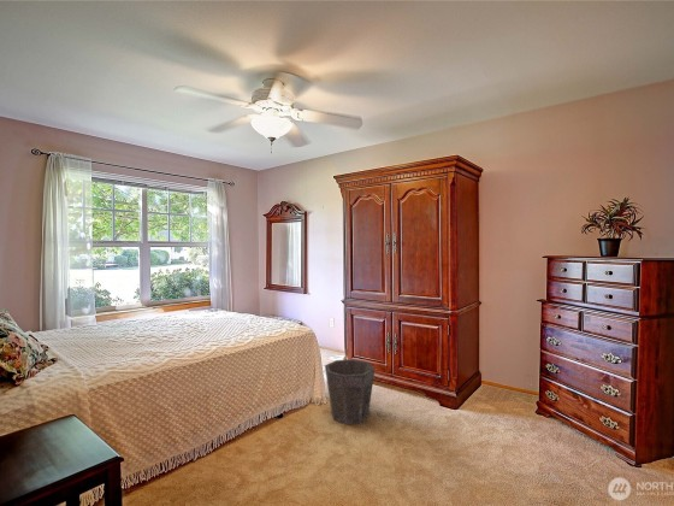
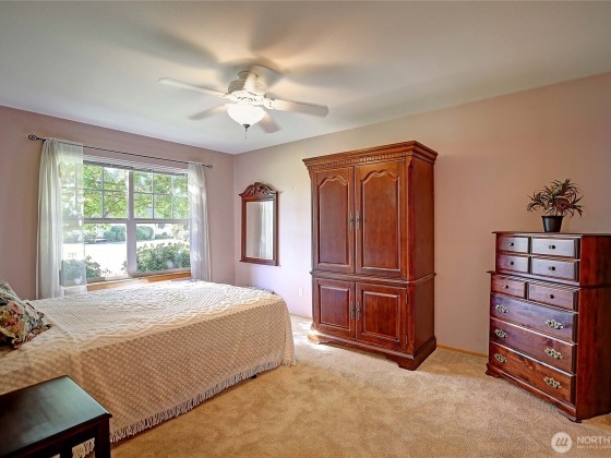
- waste bin [324,358,376,425]
